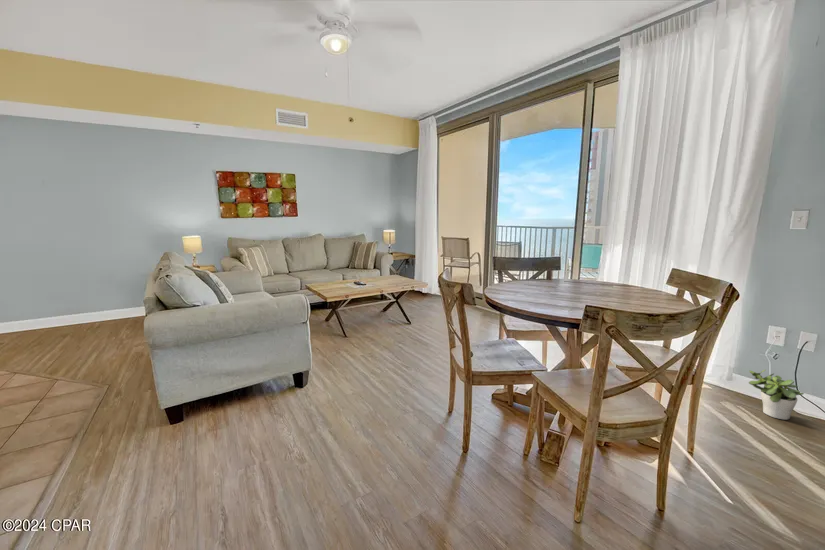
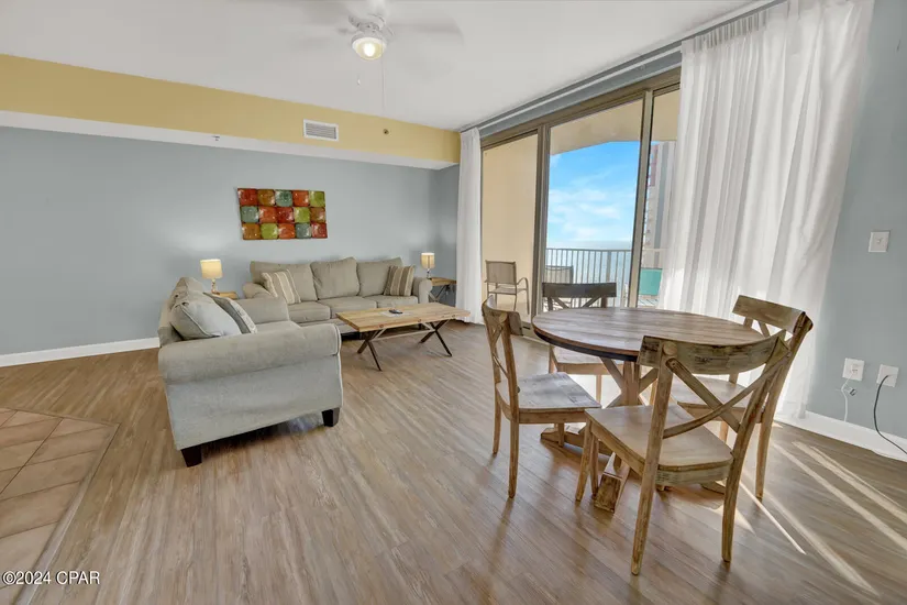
- potted plant [748,369,805,421]
